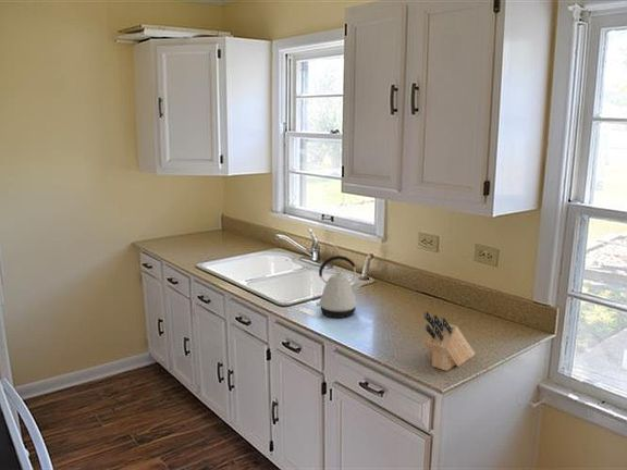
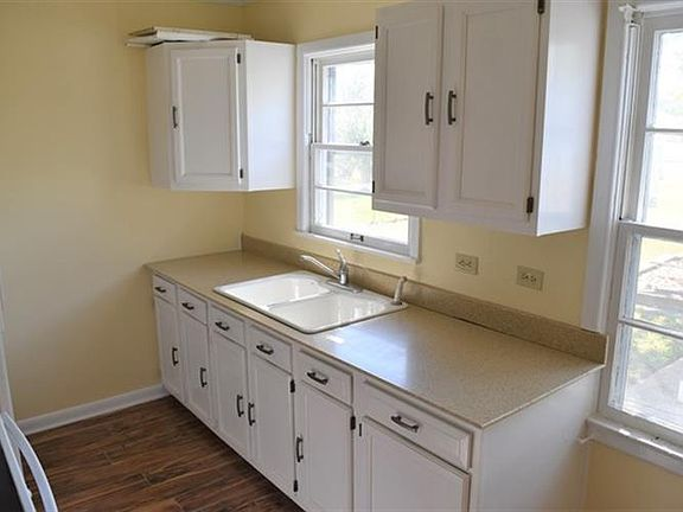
- knife block [423,311,476,372]
- kettle [315,255,364,319]
